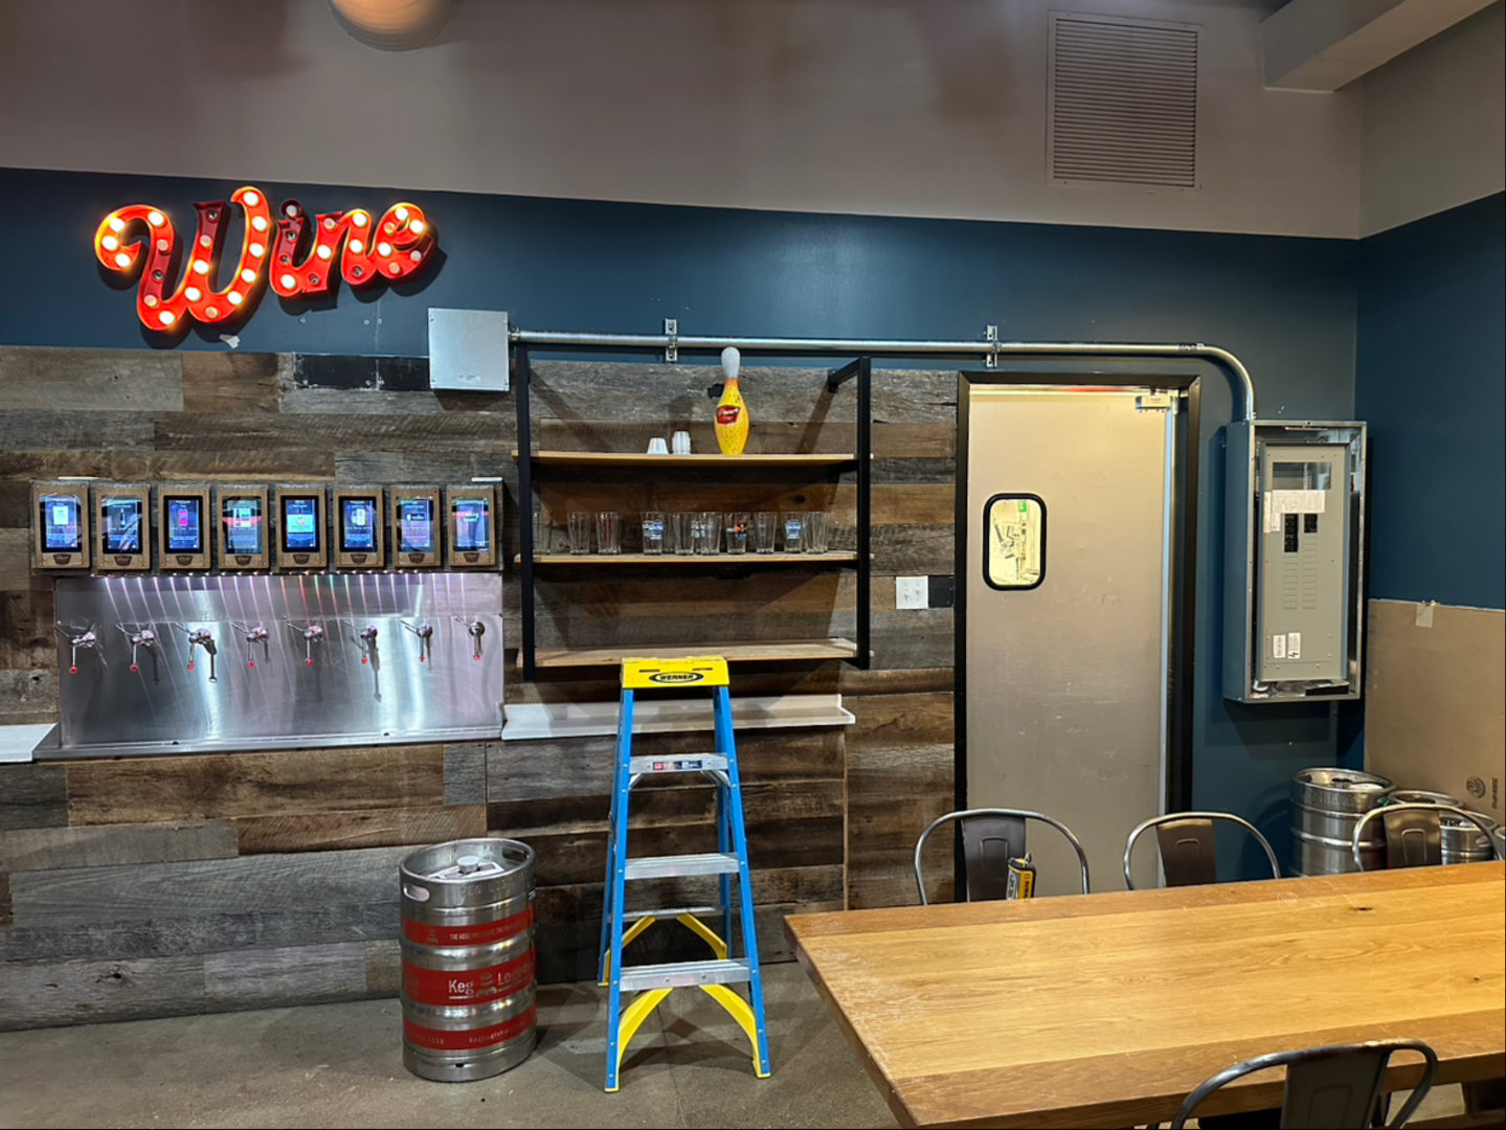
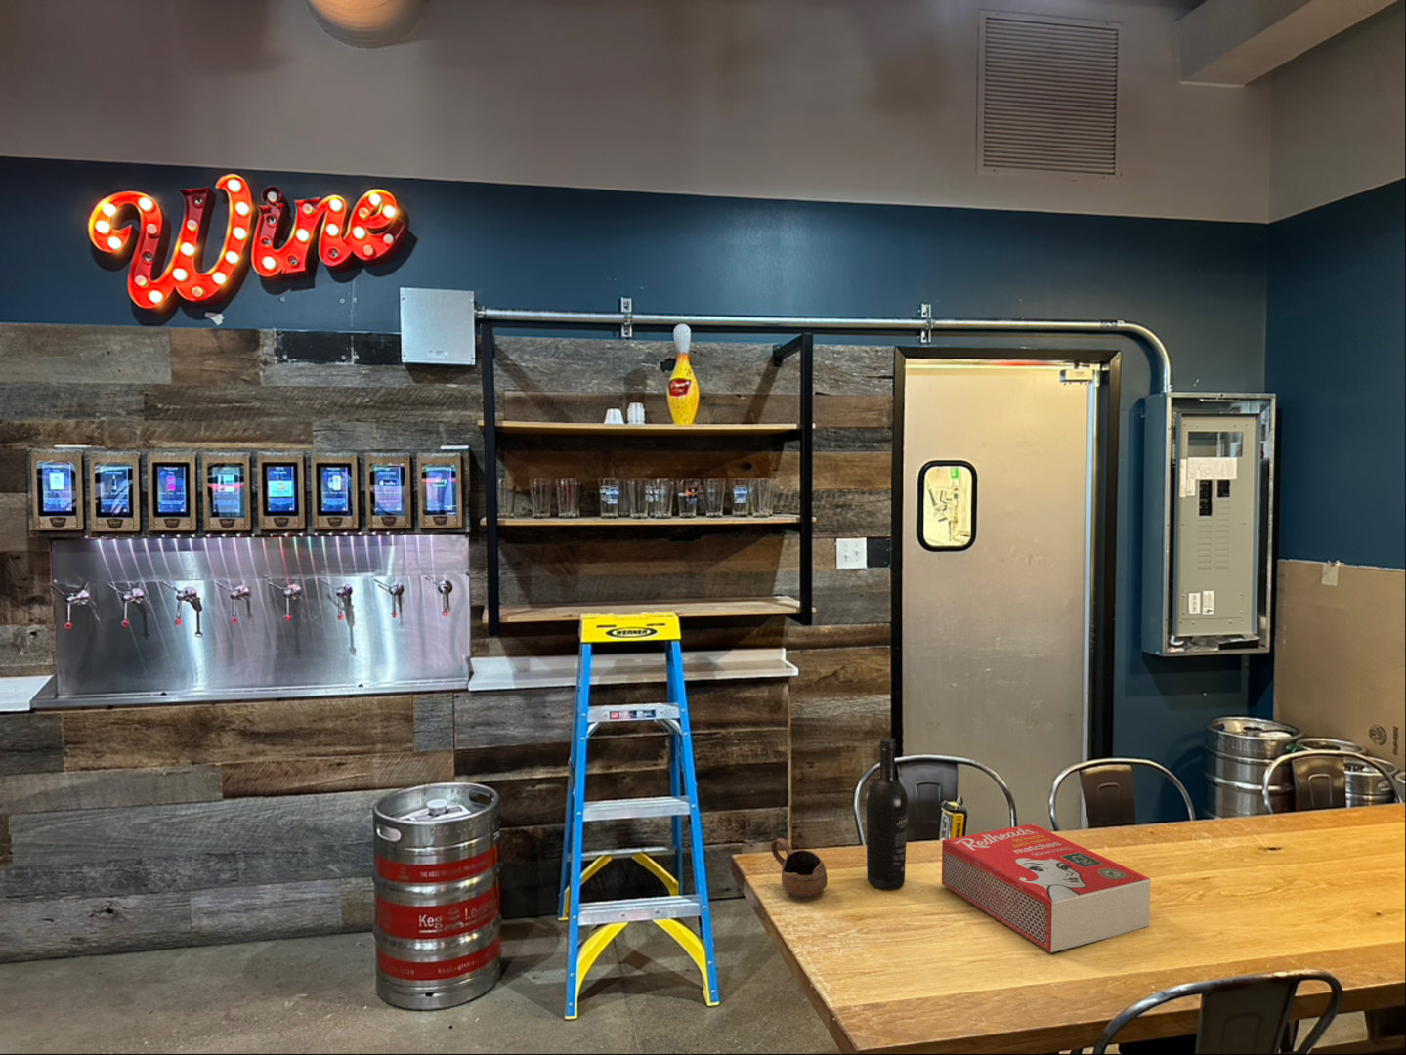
+ cup [770,837,829,898]
+ wine bottle [864,738,909,890]
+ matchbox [941,823,1152,953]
